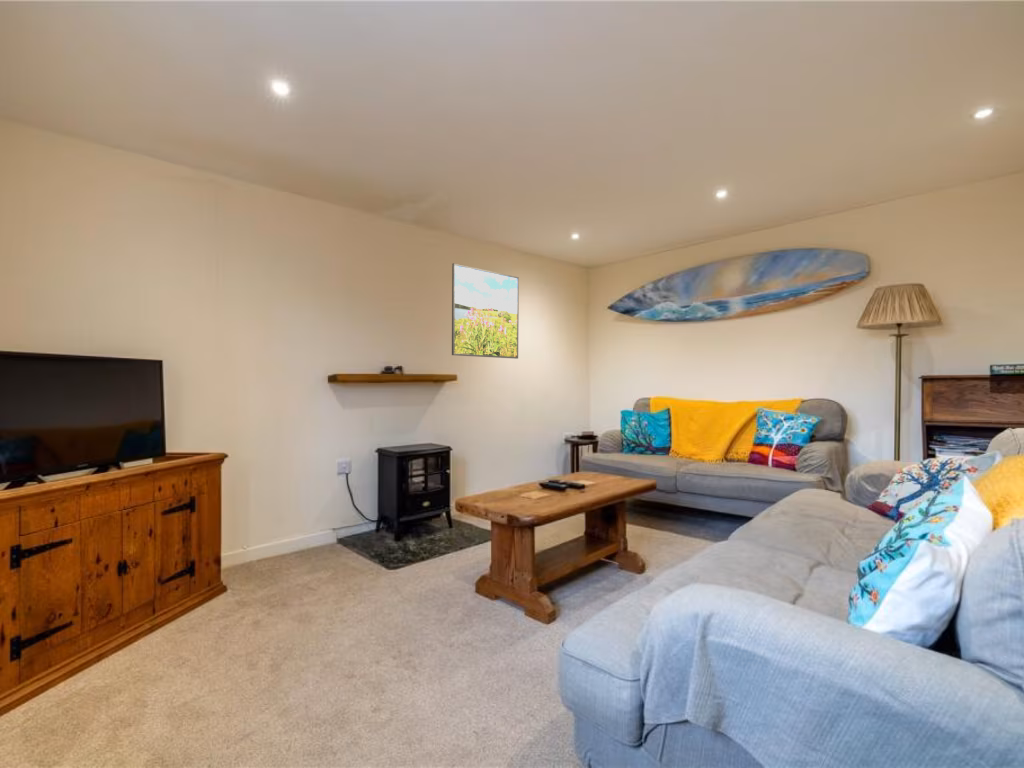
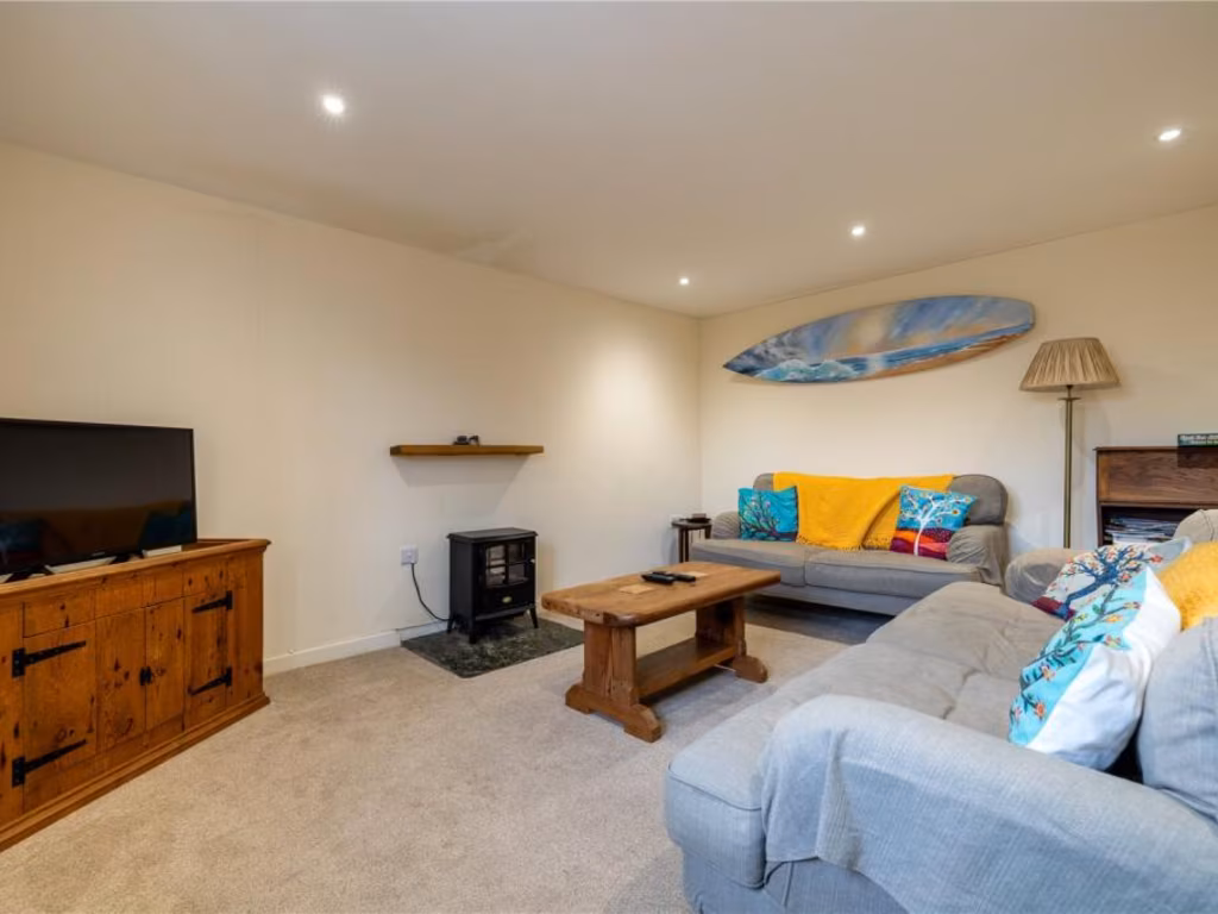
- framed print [451,262,520,360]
